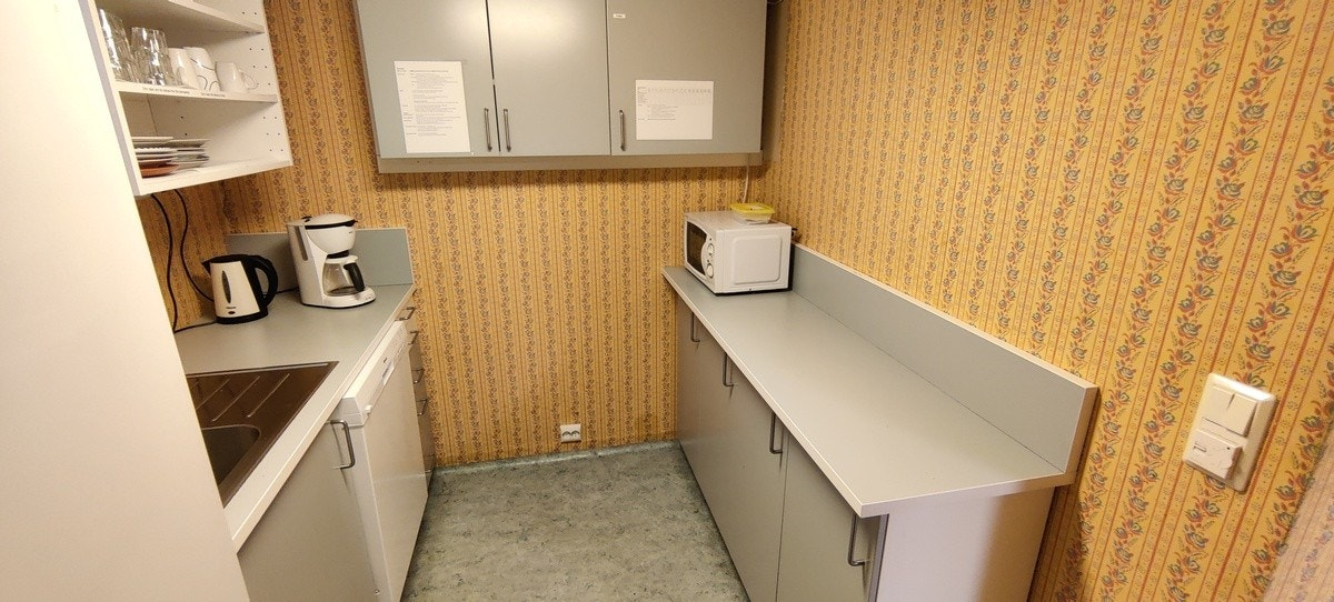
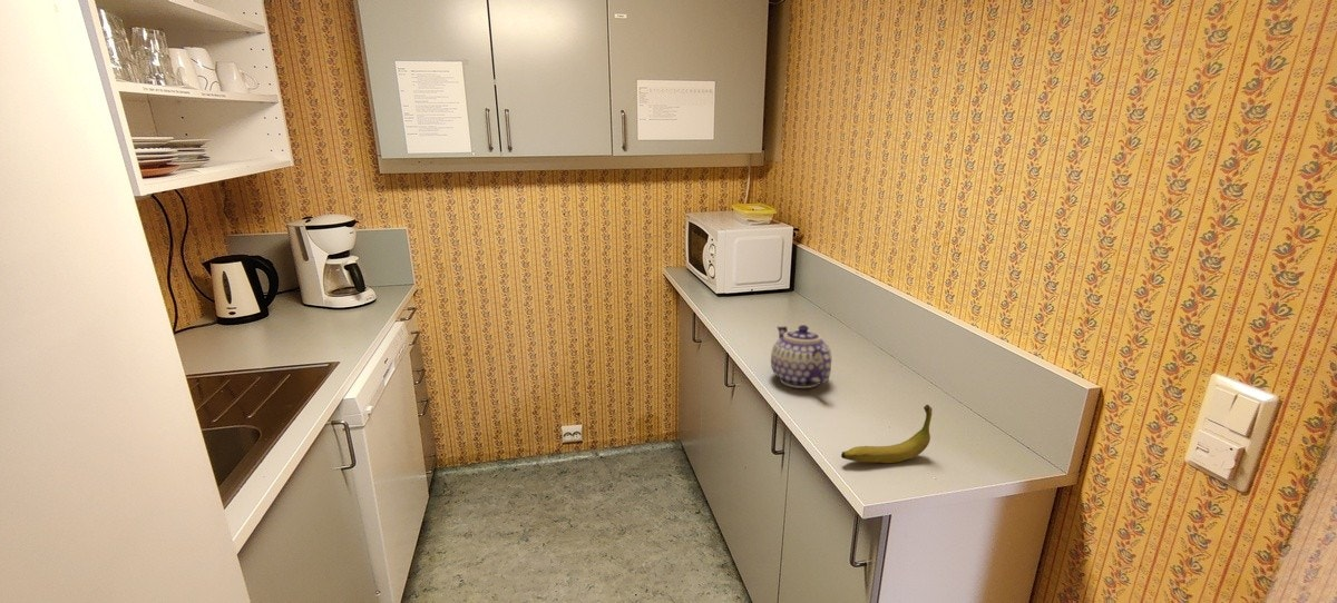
+ banana [840,404,934,464]
+ teapot [770,324,832,389]
